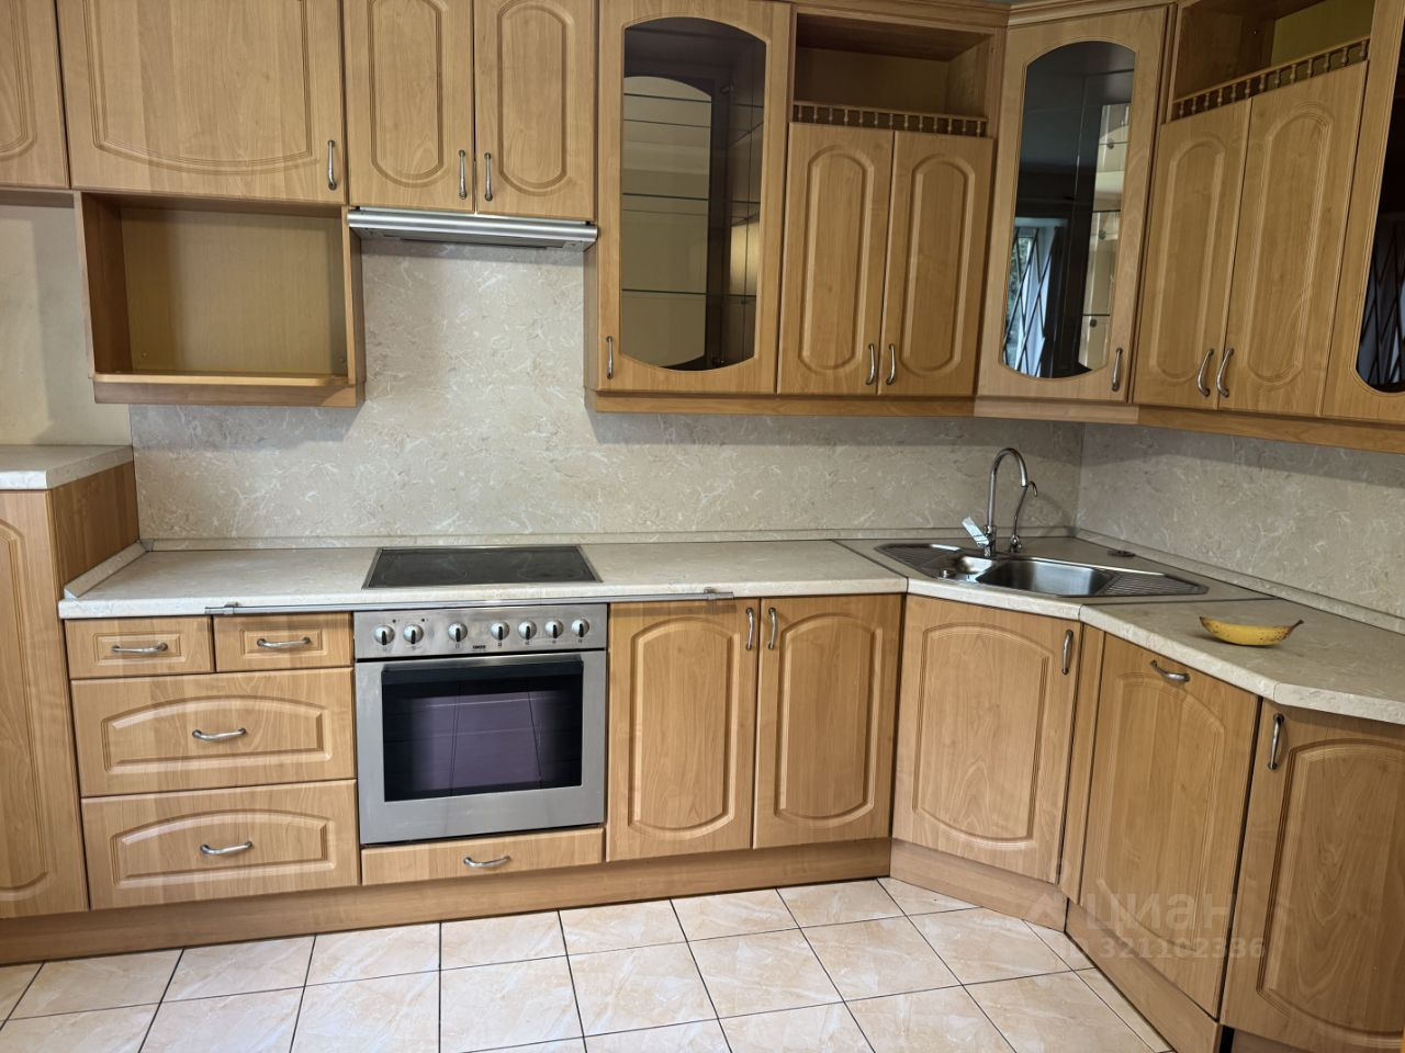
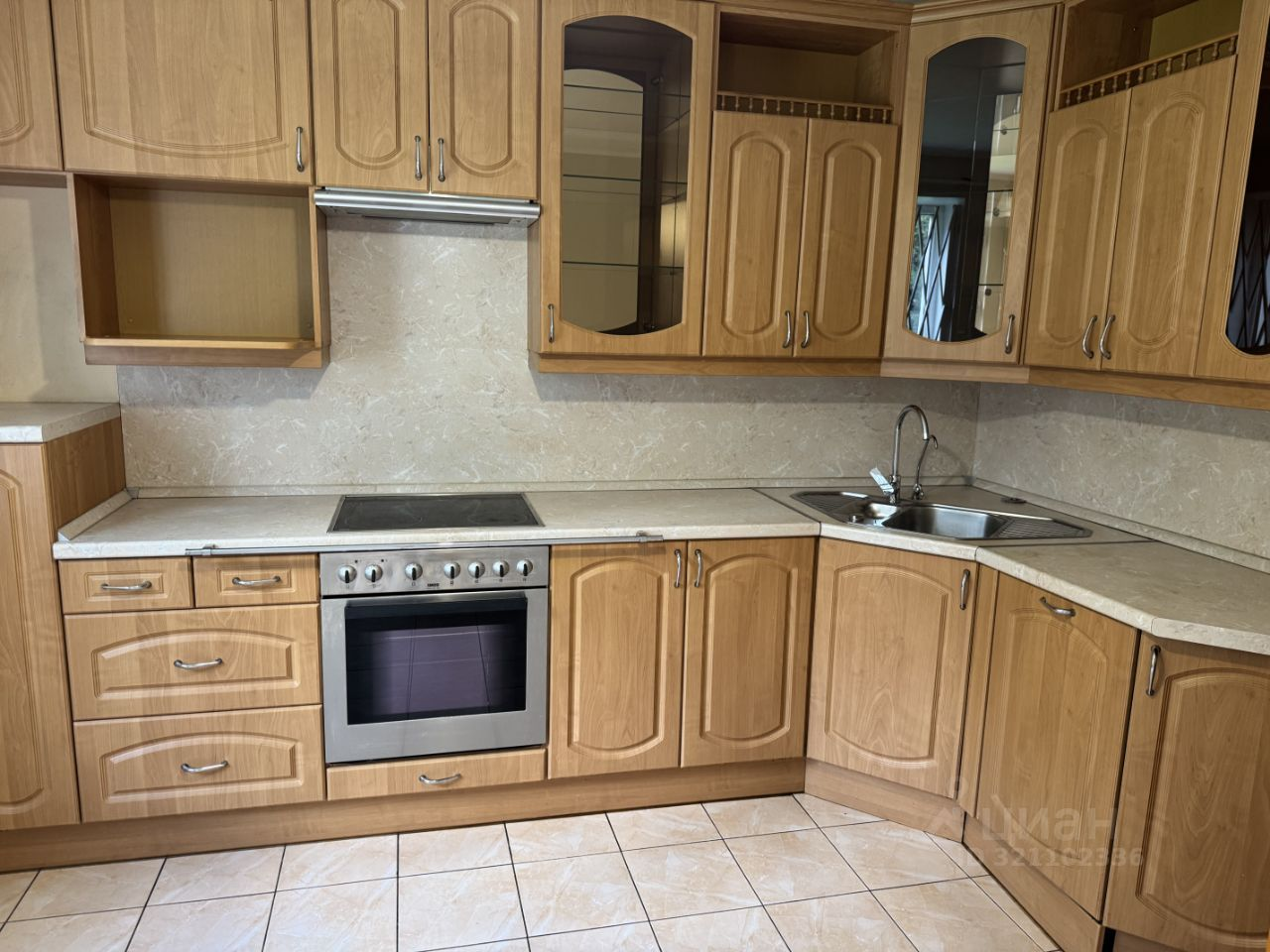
- banana [1197,615,1305,646]
